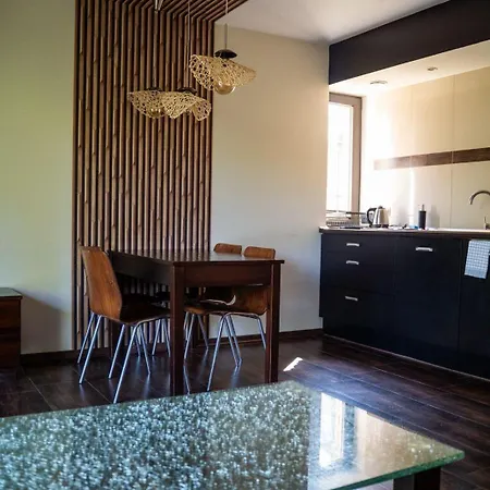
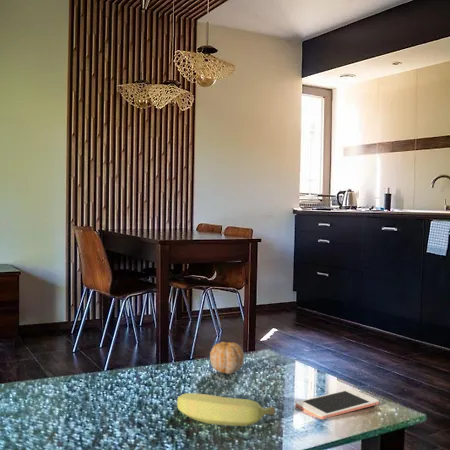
+ banana [176,392,276,427]
+ fruit [209,341,245,375]
+ cell phone [294,388,380,420]
